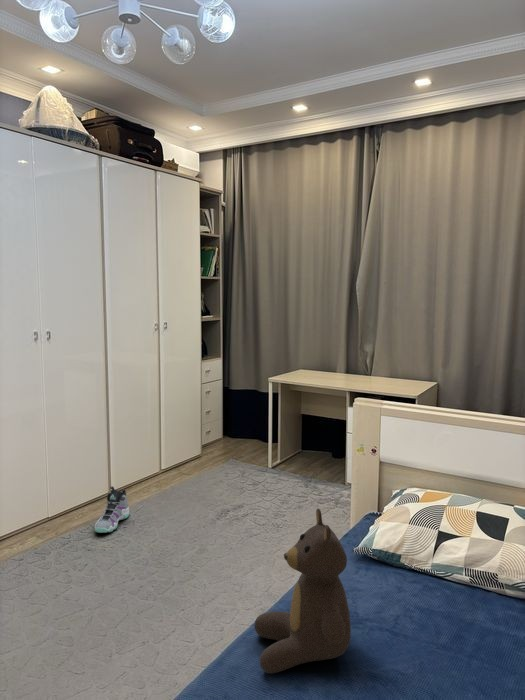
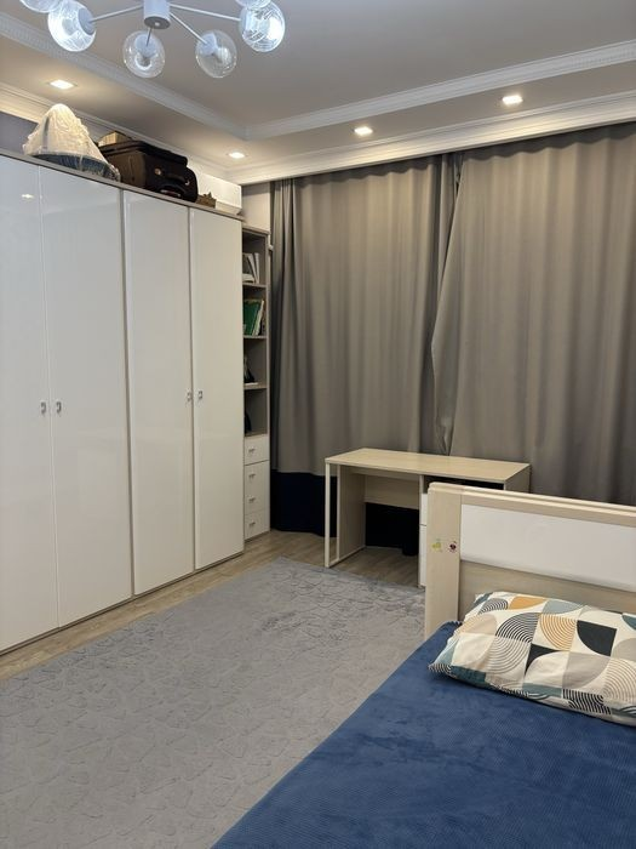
- teddy bear [253,508,352,675]
- sneaker [94,485,130,534]
